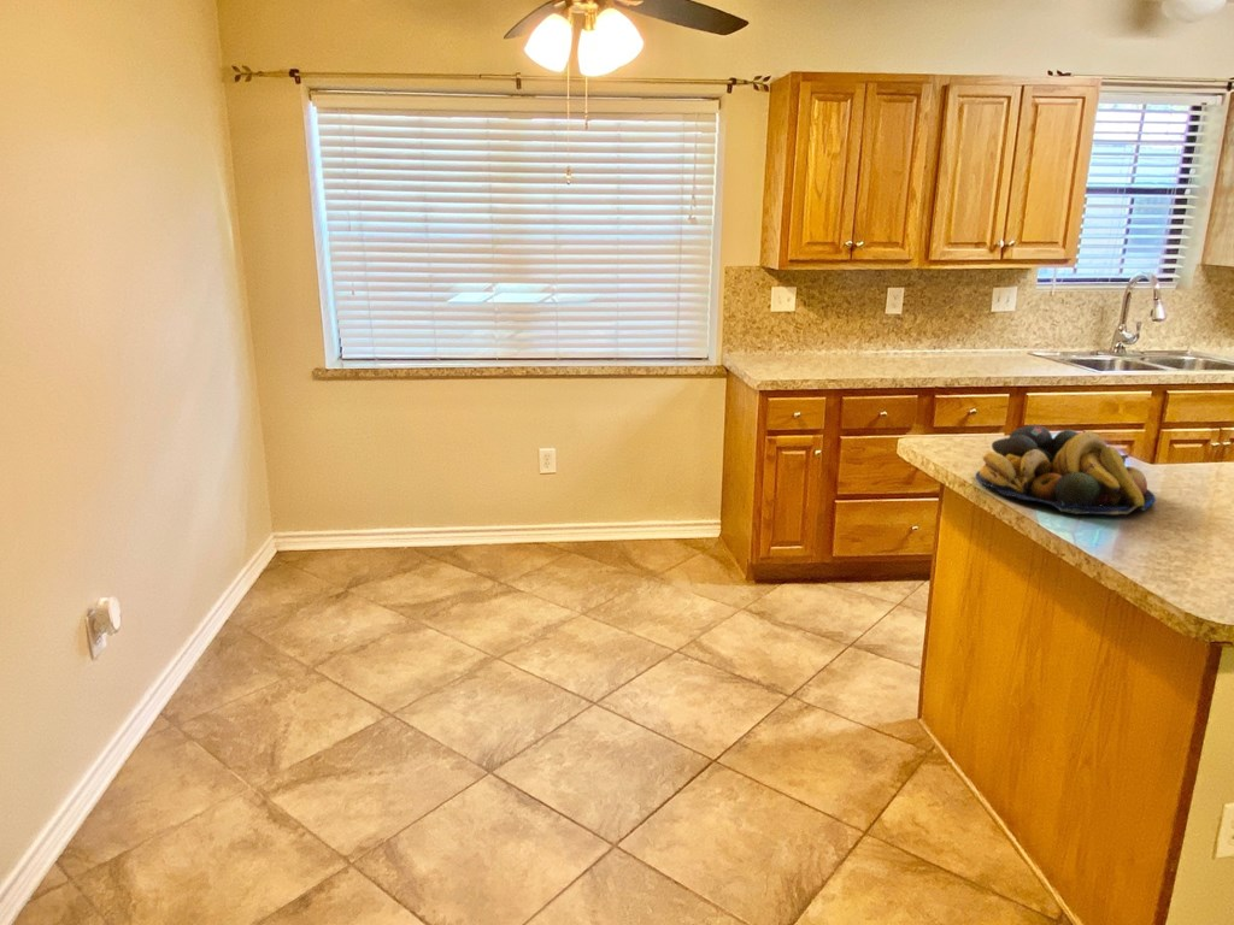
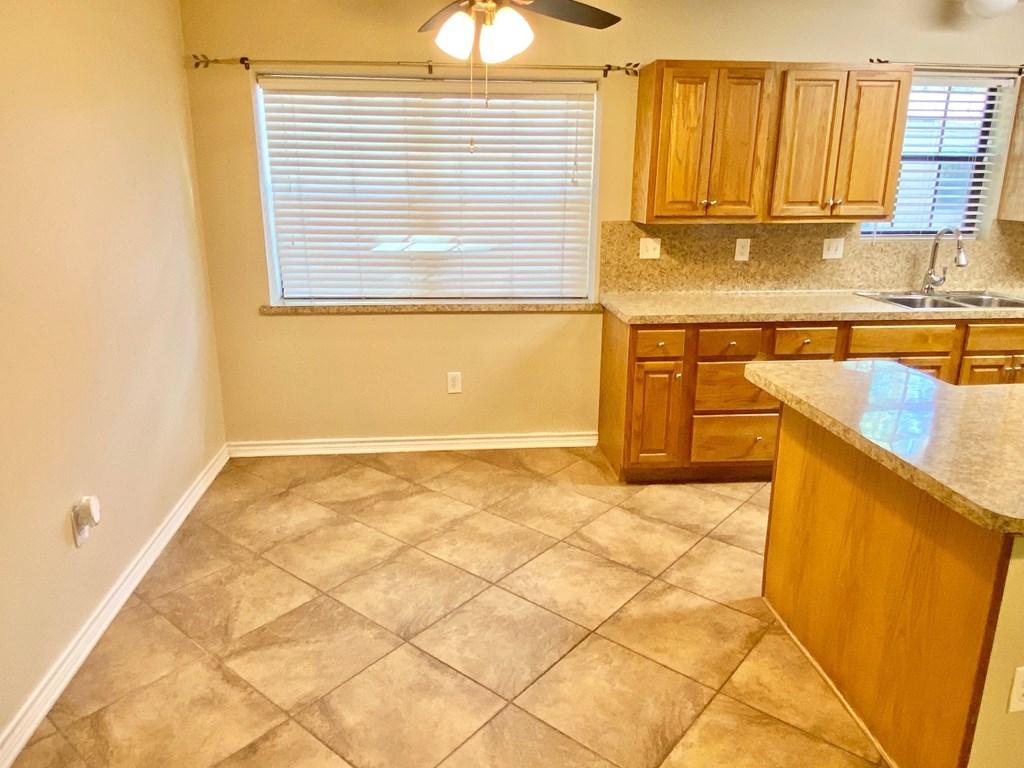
- fruit bowl [975,424,1157,515]
